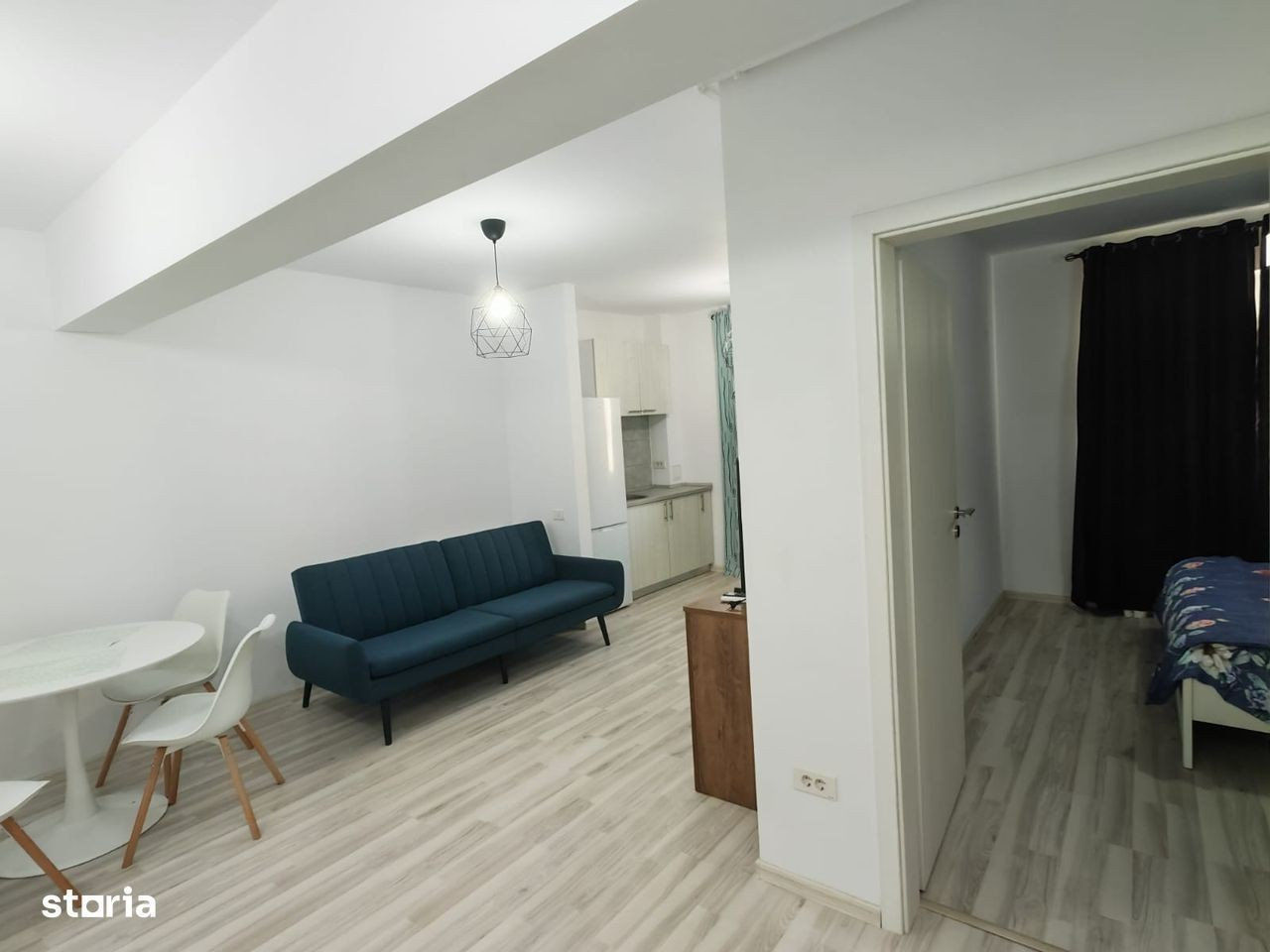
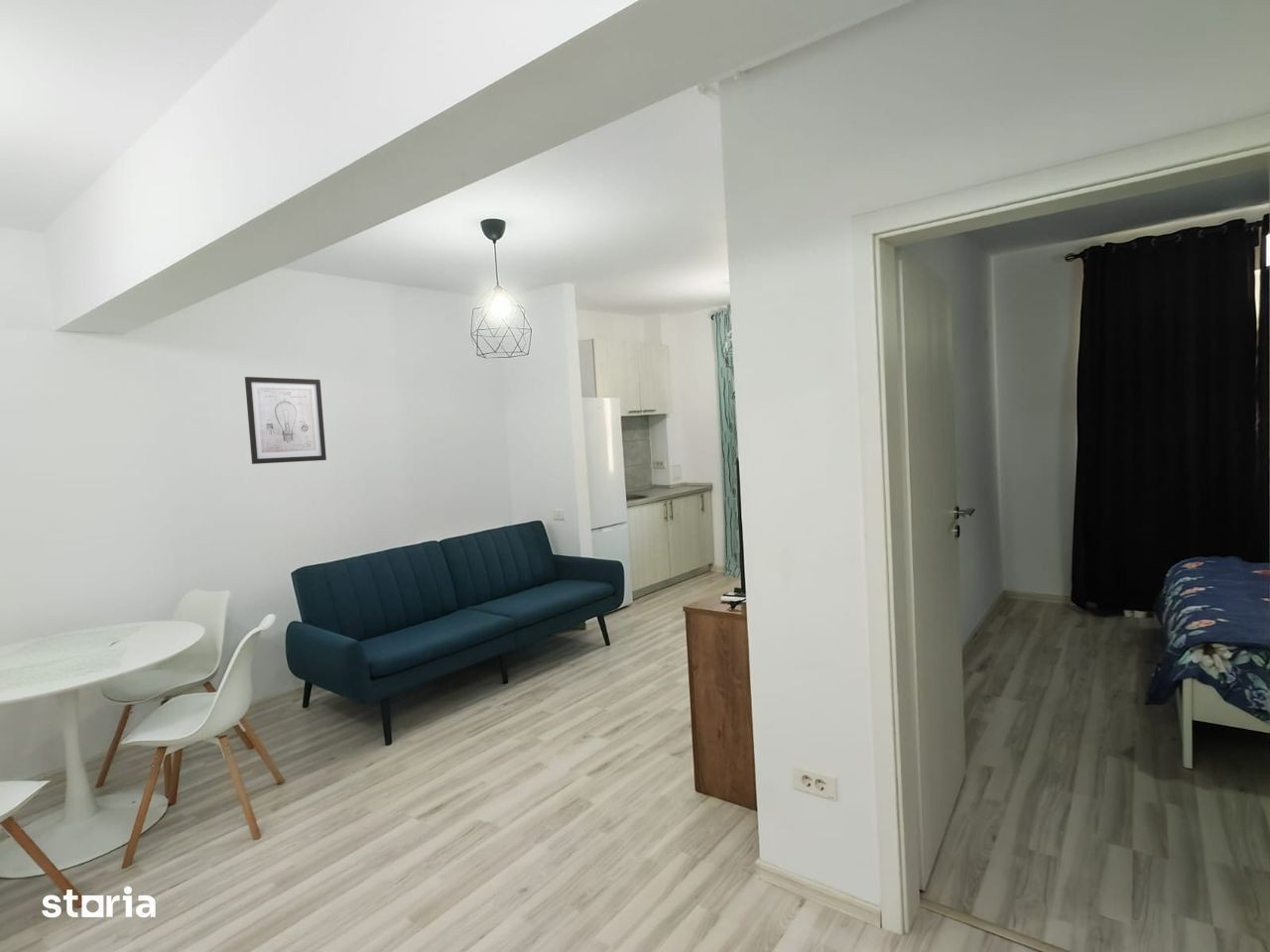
+ wall art [244,376,327,465]
